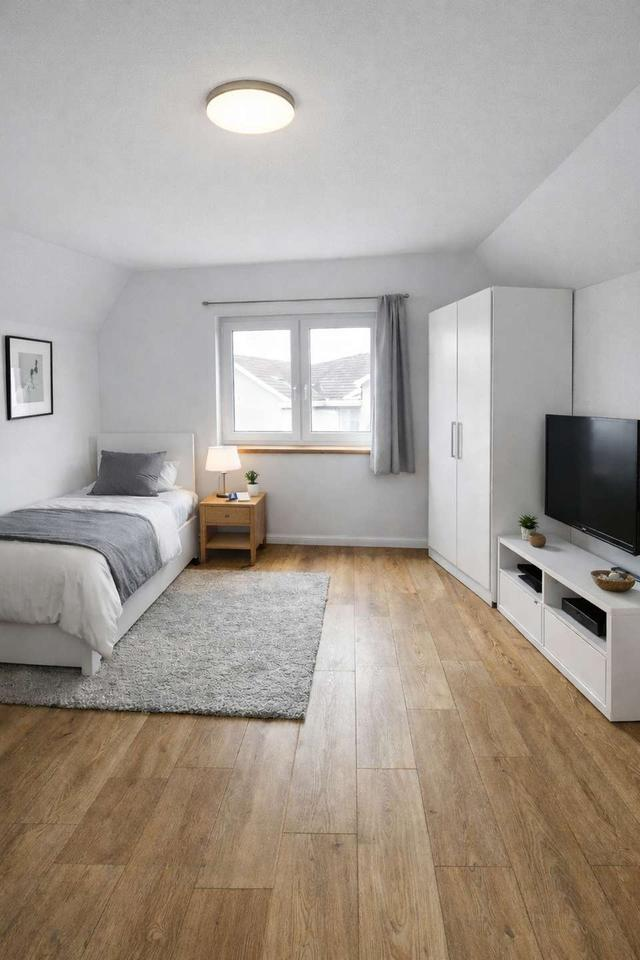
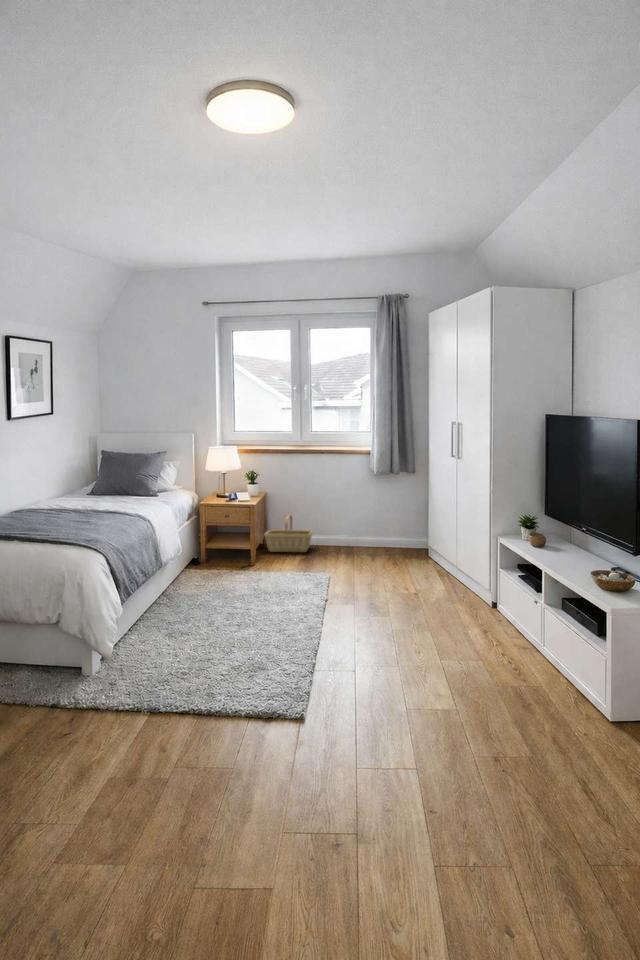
+ basket [263,514,314,553]
